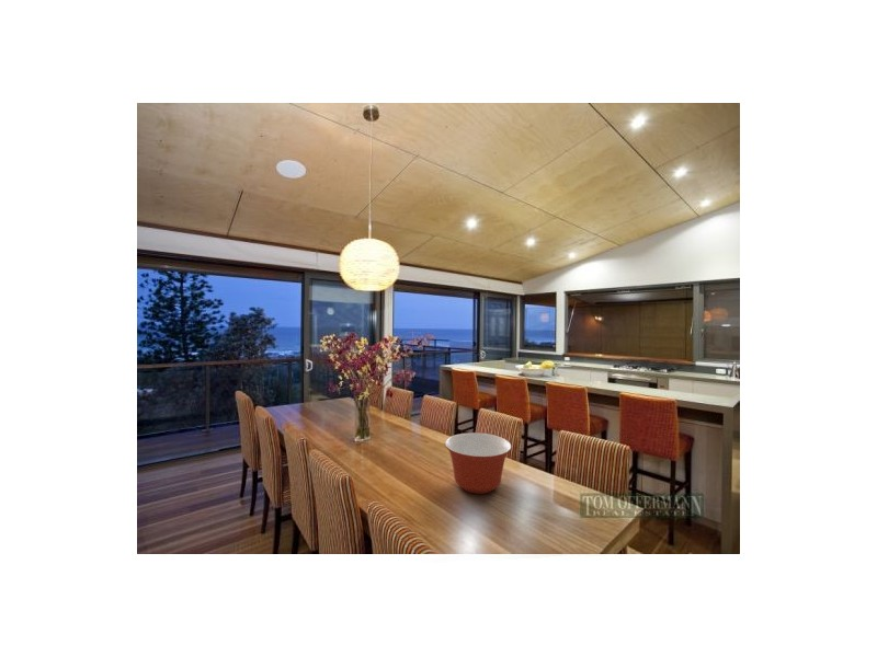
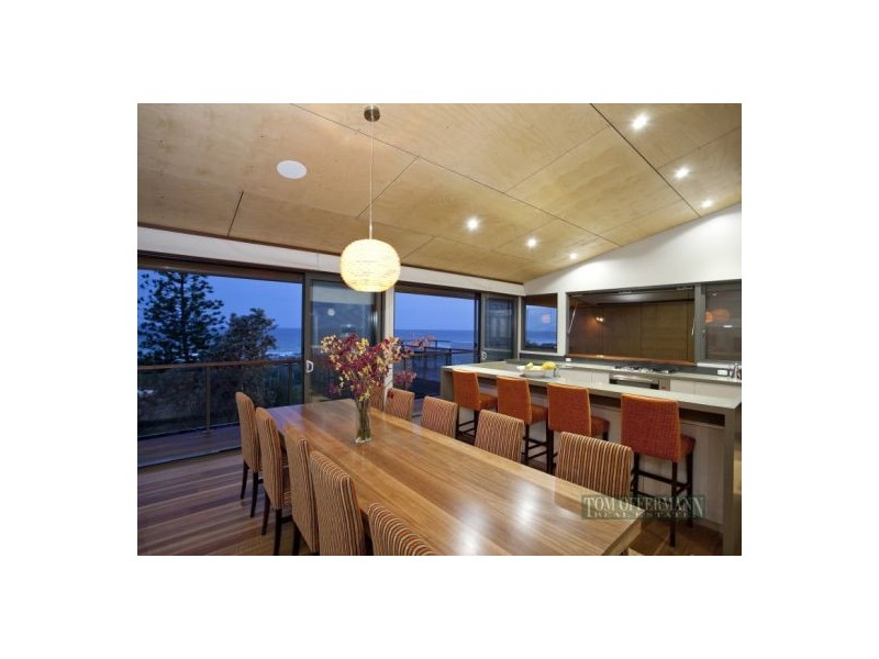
- mixing bowl [444,431,513,495]
